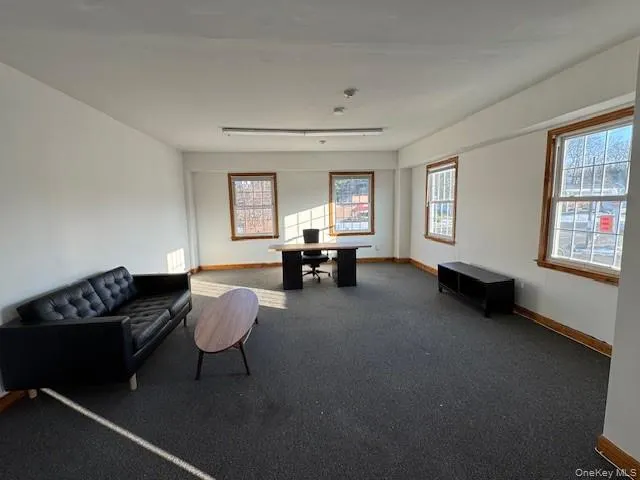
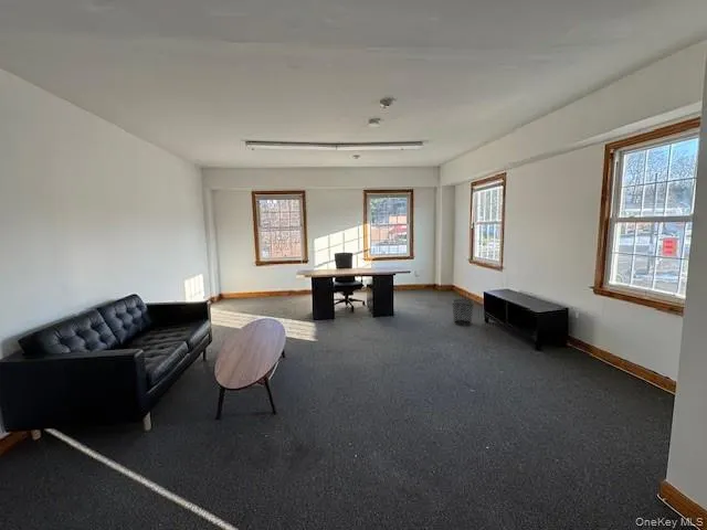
+ waste bin [451,298,475,327]
